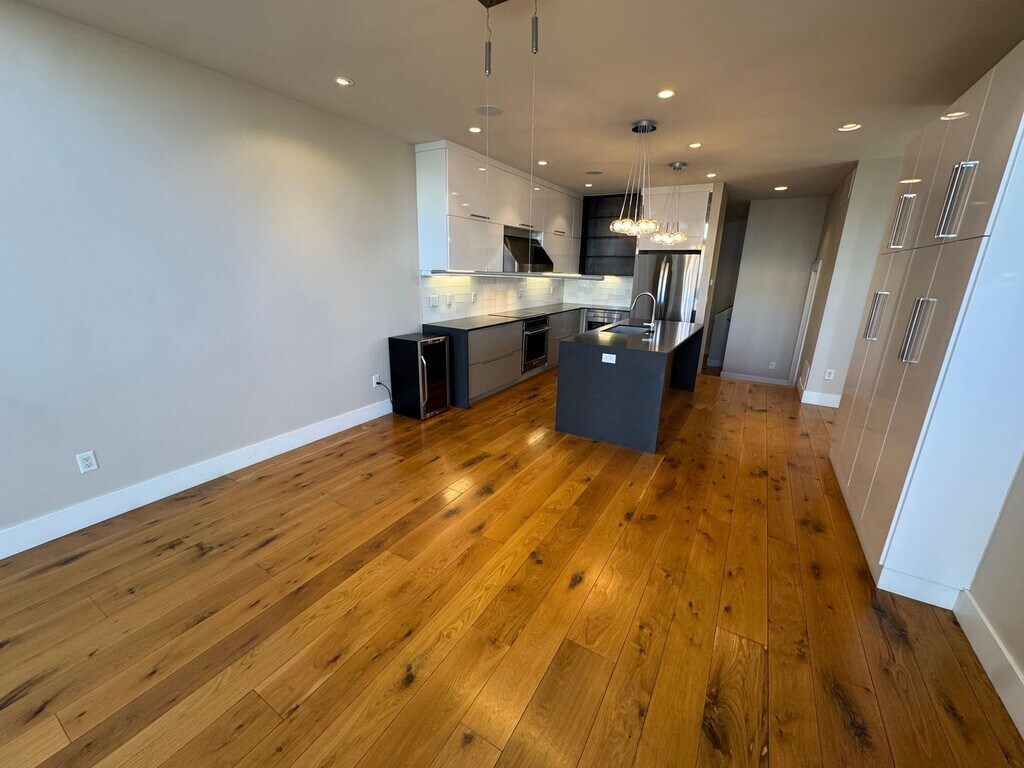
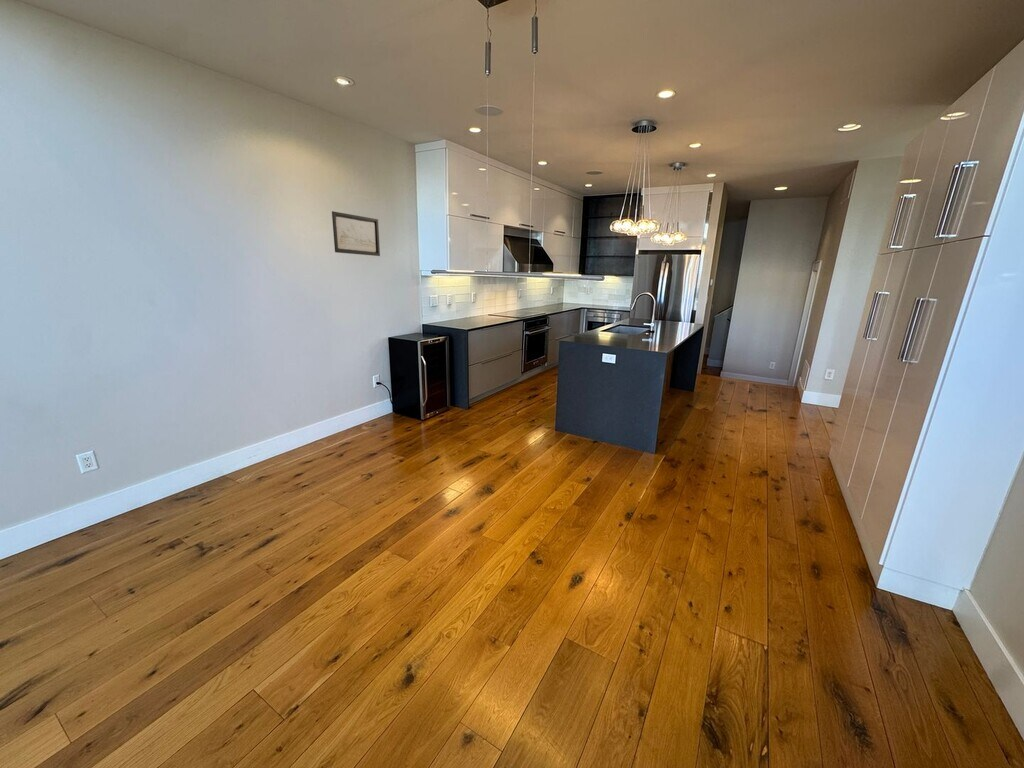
+ wall art [331,210,381,257]
